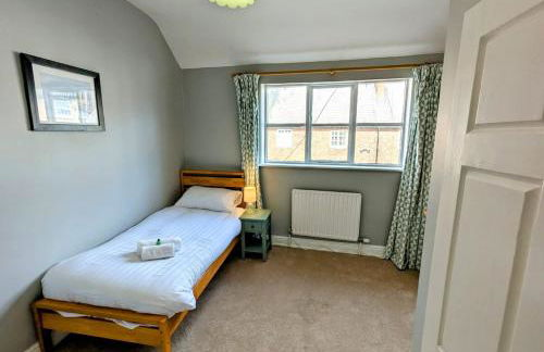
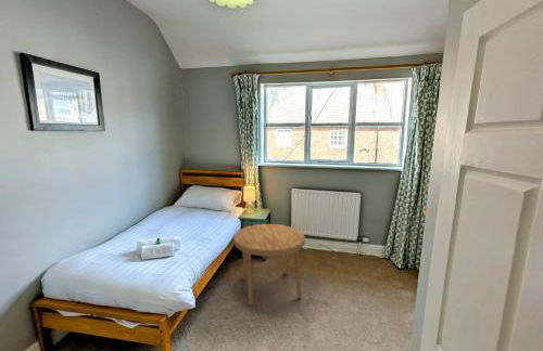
+ side table [232,223,306,306]
